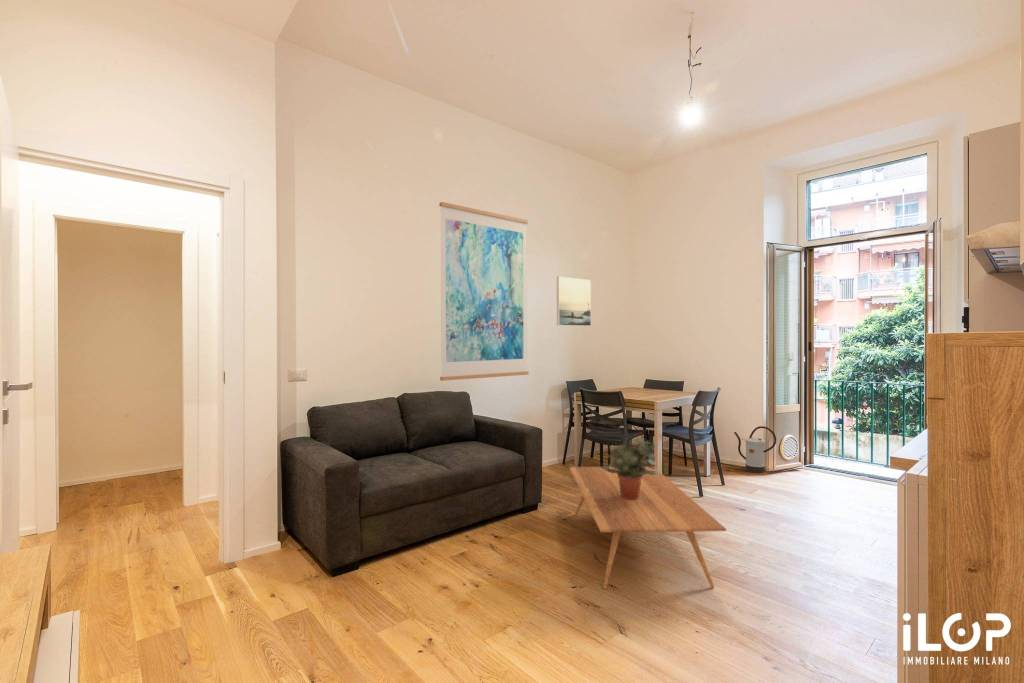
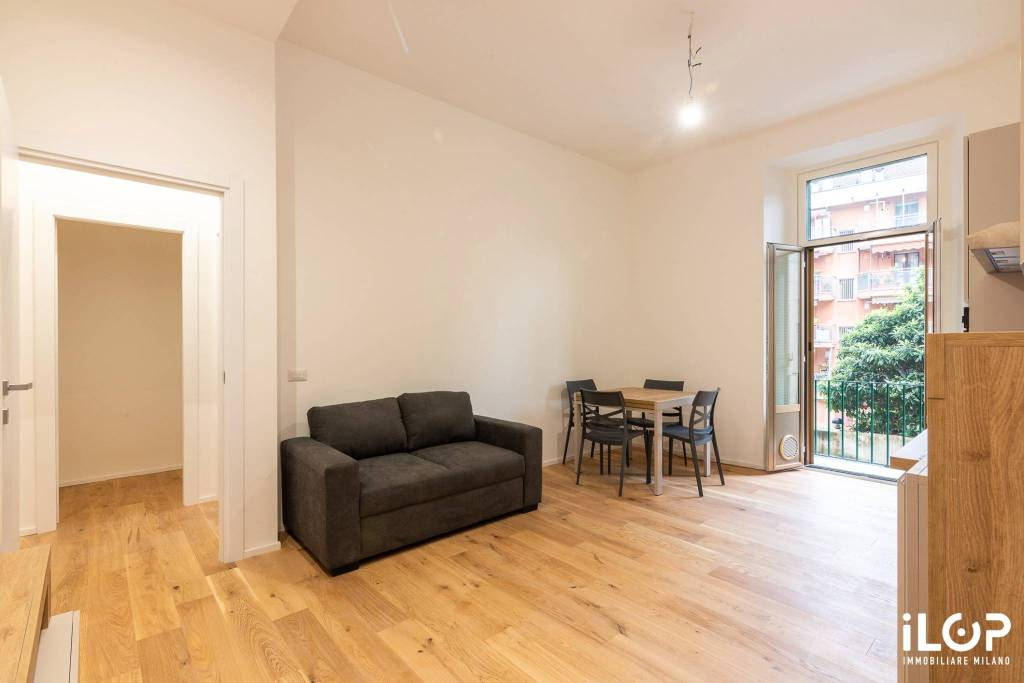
- coffee table [568,465,727,590]
- potted plant [599,437,659,500]
- watering can [733,425,777,474]
- wall art [438,201,529,382]
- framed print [556,275,592,327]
